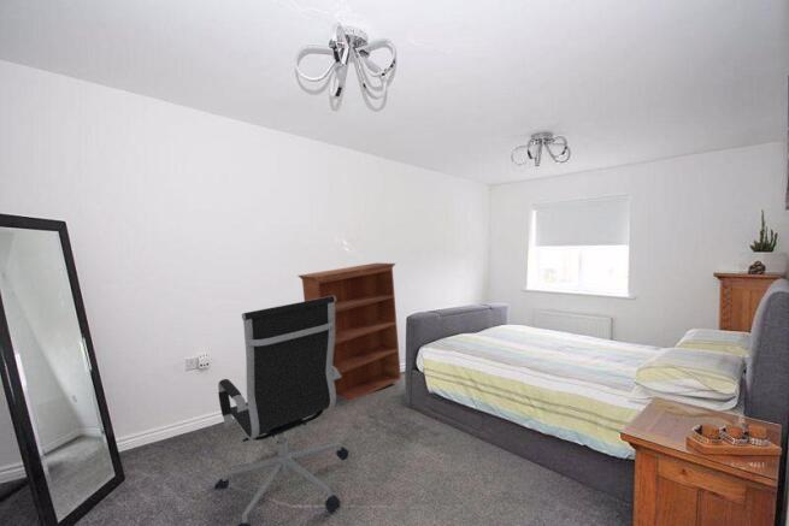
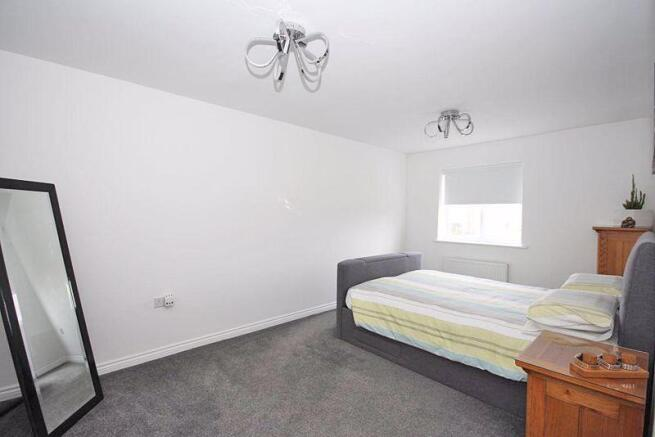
- office chair [213,296,349,526]
- bookcase [296,262,402,402]
